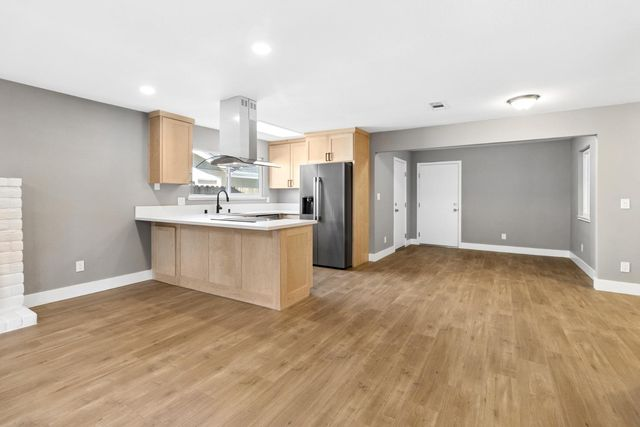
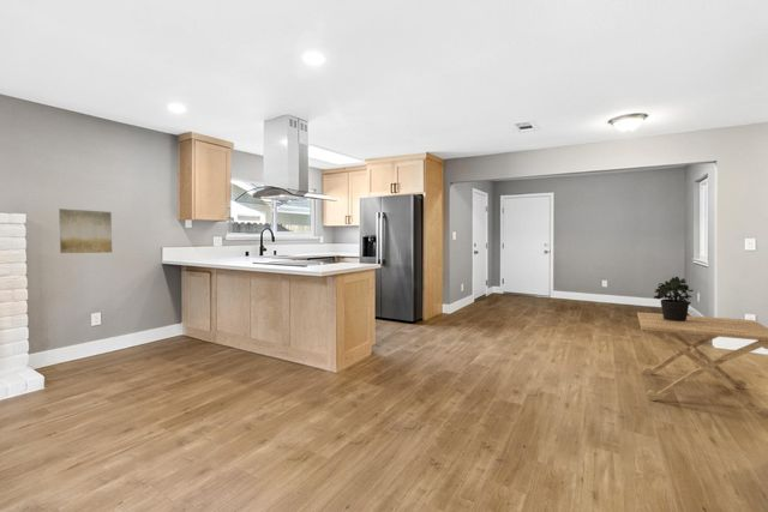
+ wall art [58,207,113,254]
+ side table [636,312,768,421]
+ potted plant [653,276,695,321]
